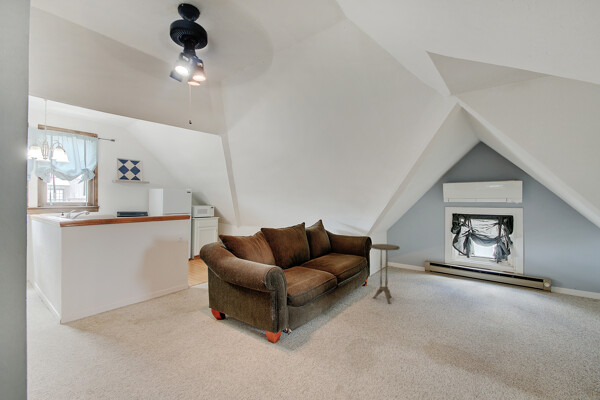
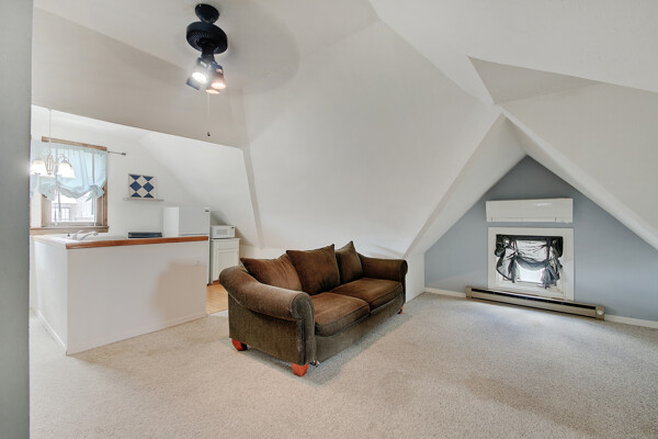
- side table [369,243,401,305]
